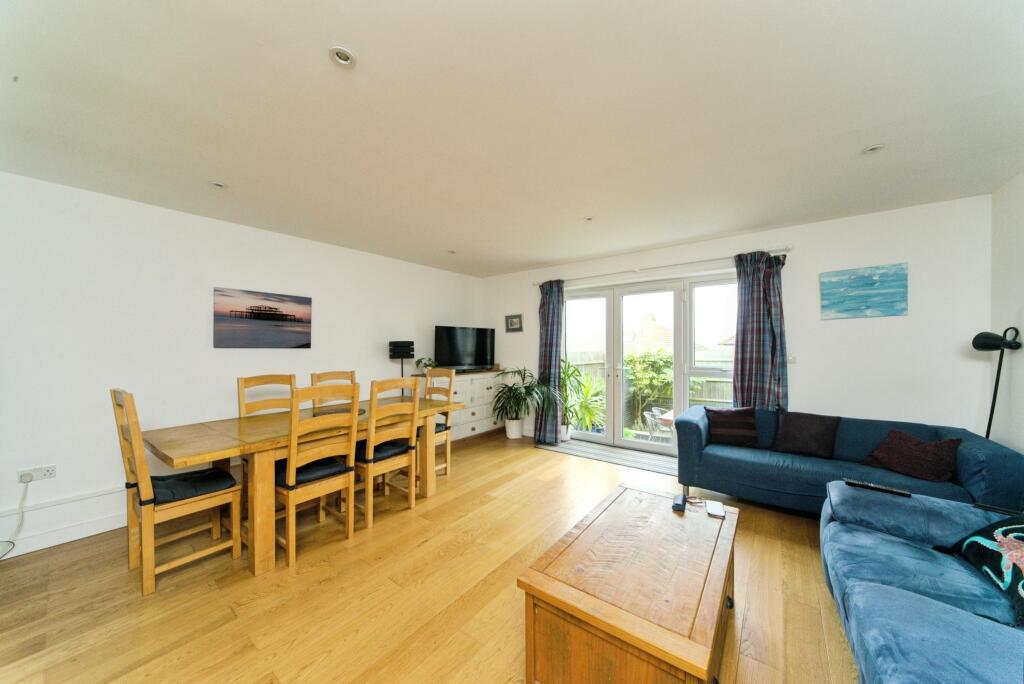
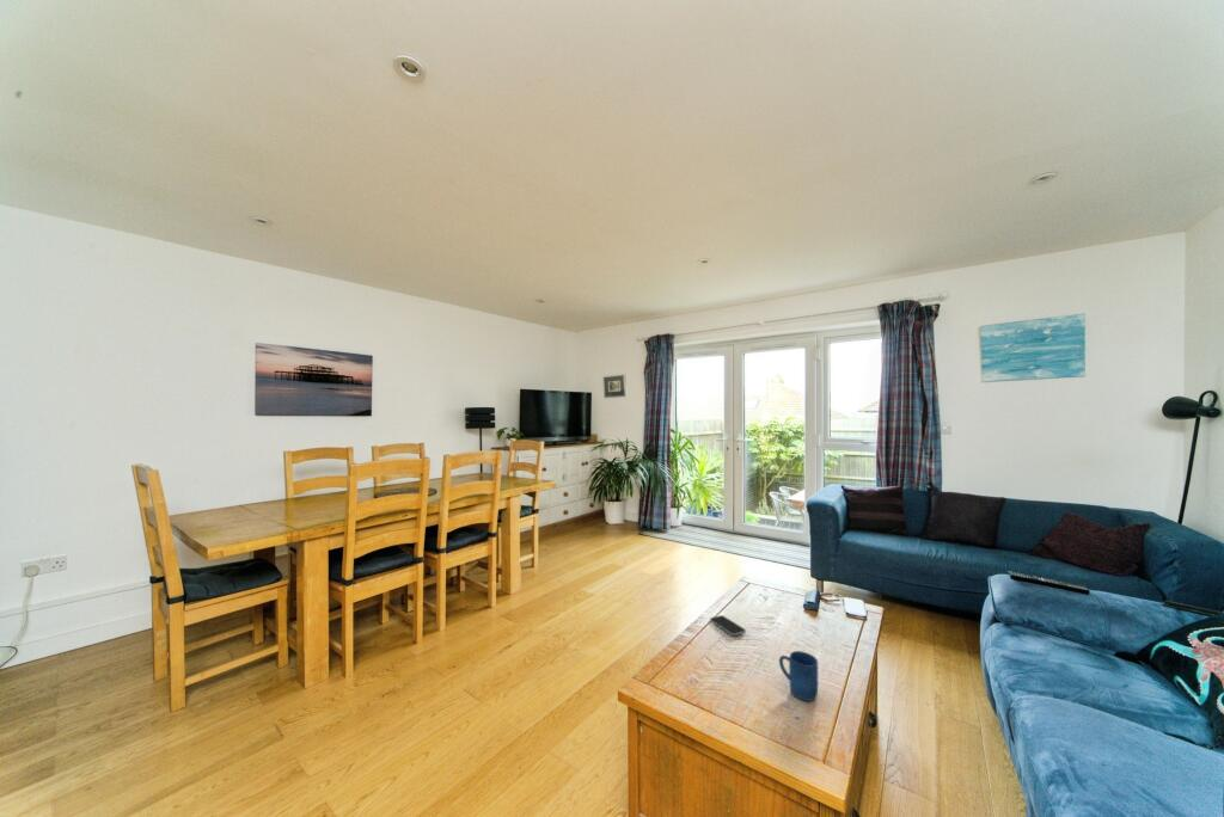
+ mug [778,650,819,702]
+ smartphone [709,614,747,637]
